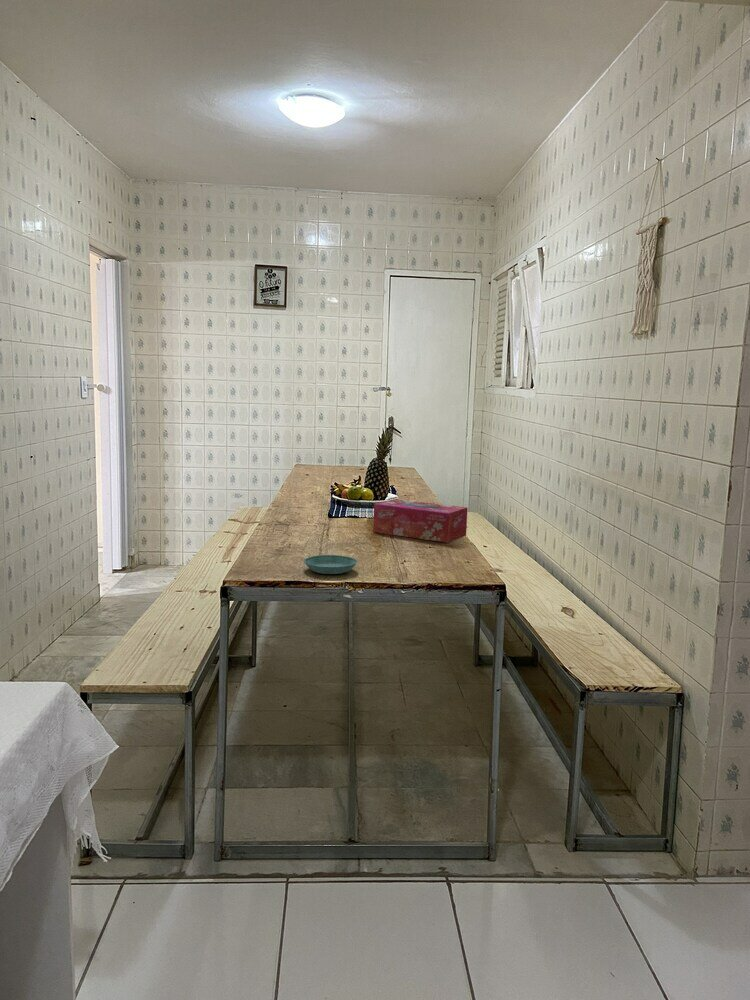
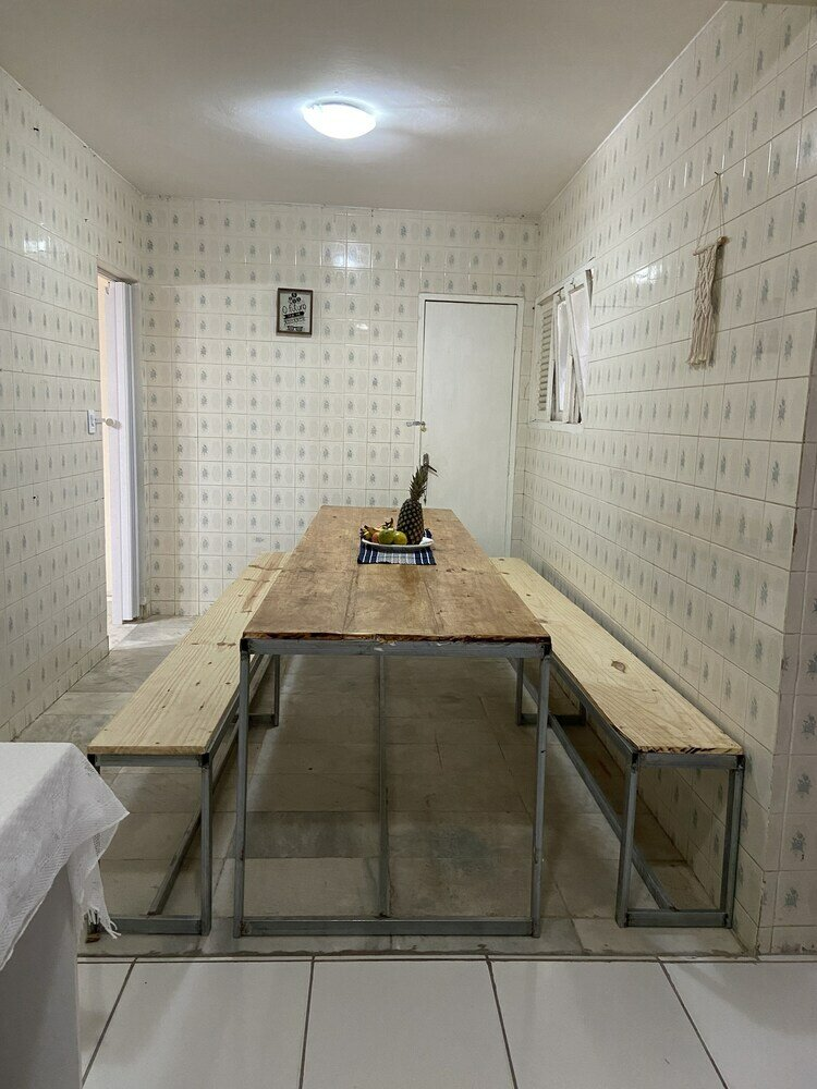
- tissue box [372,498,469,544]
- saucer [303,554,358,575]
